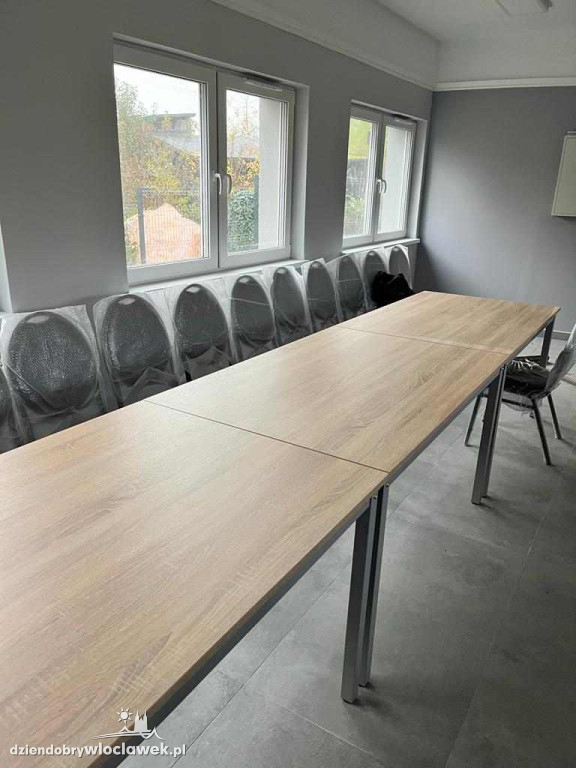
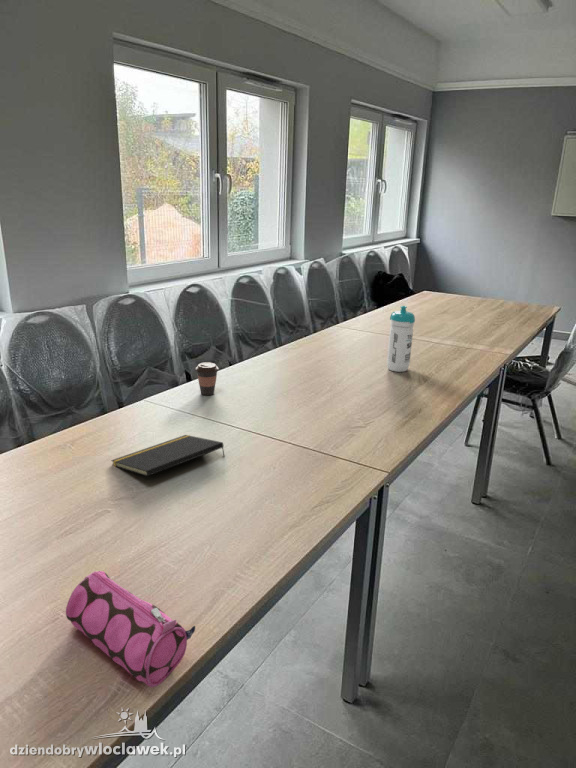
+ water bottle [386,305,416,373]
+ coffee cup [194,361,220,396]
+ notepad [110,434,225,477]
+ pencil case [65,570,196,688]
